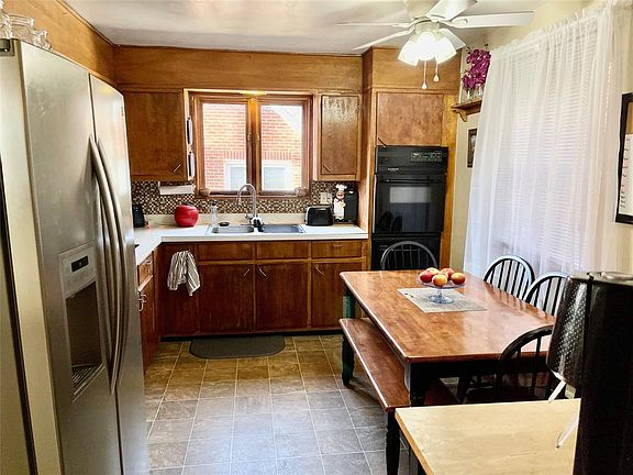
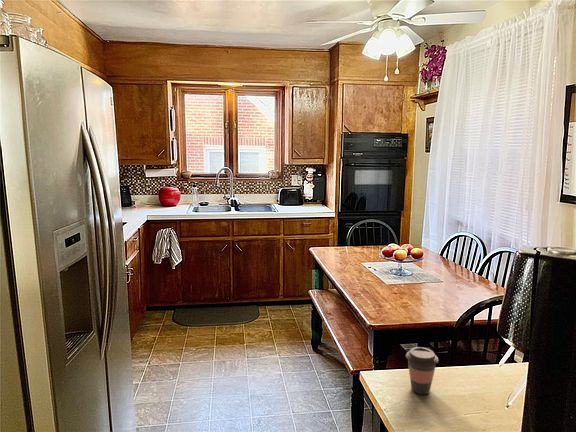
+ coffee cup [405,346,439,395]
